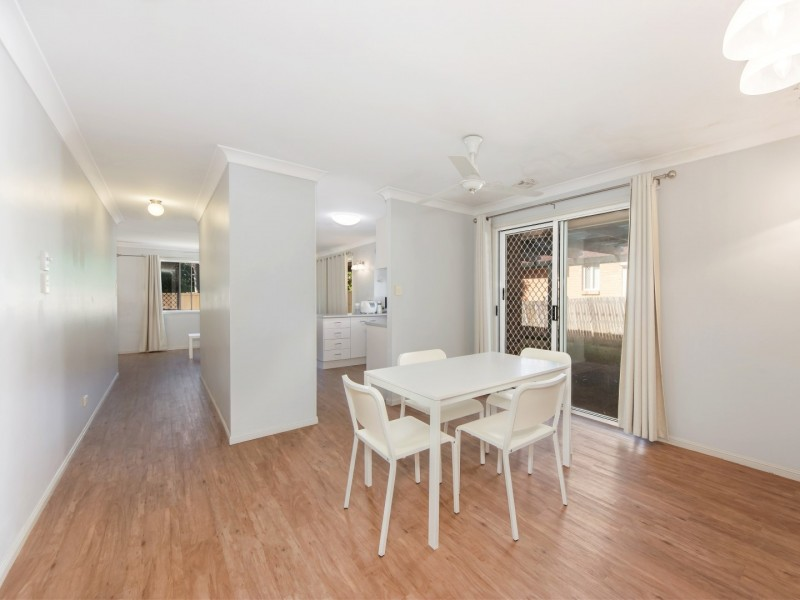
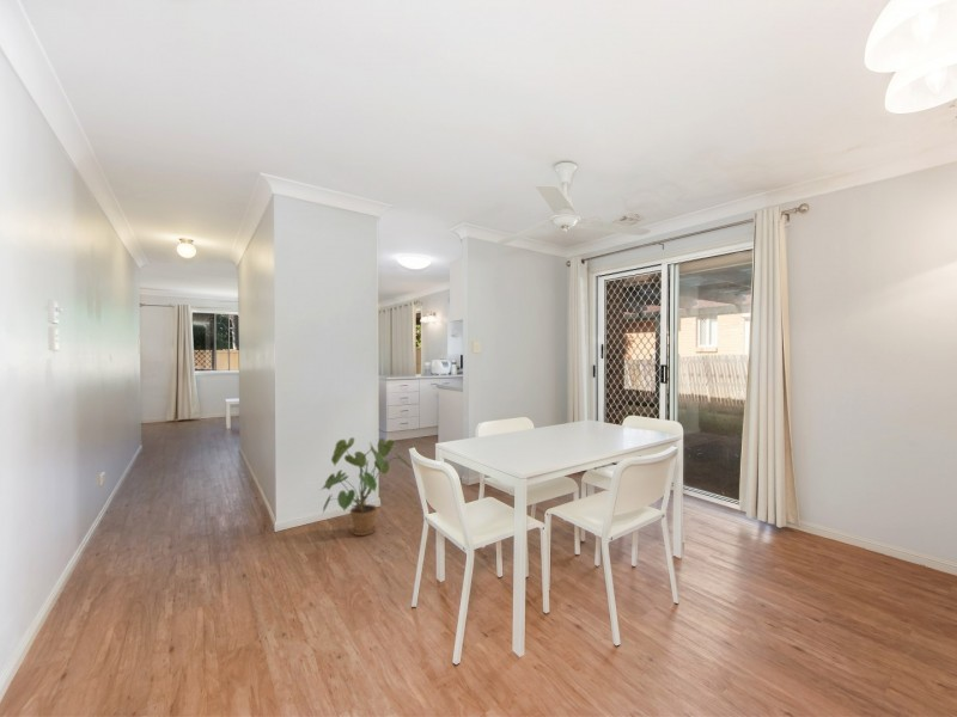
+ house plant [319,436,414,537]
